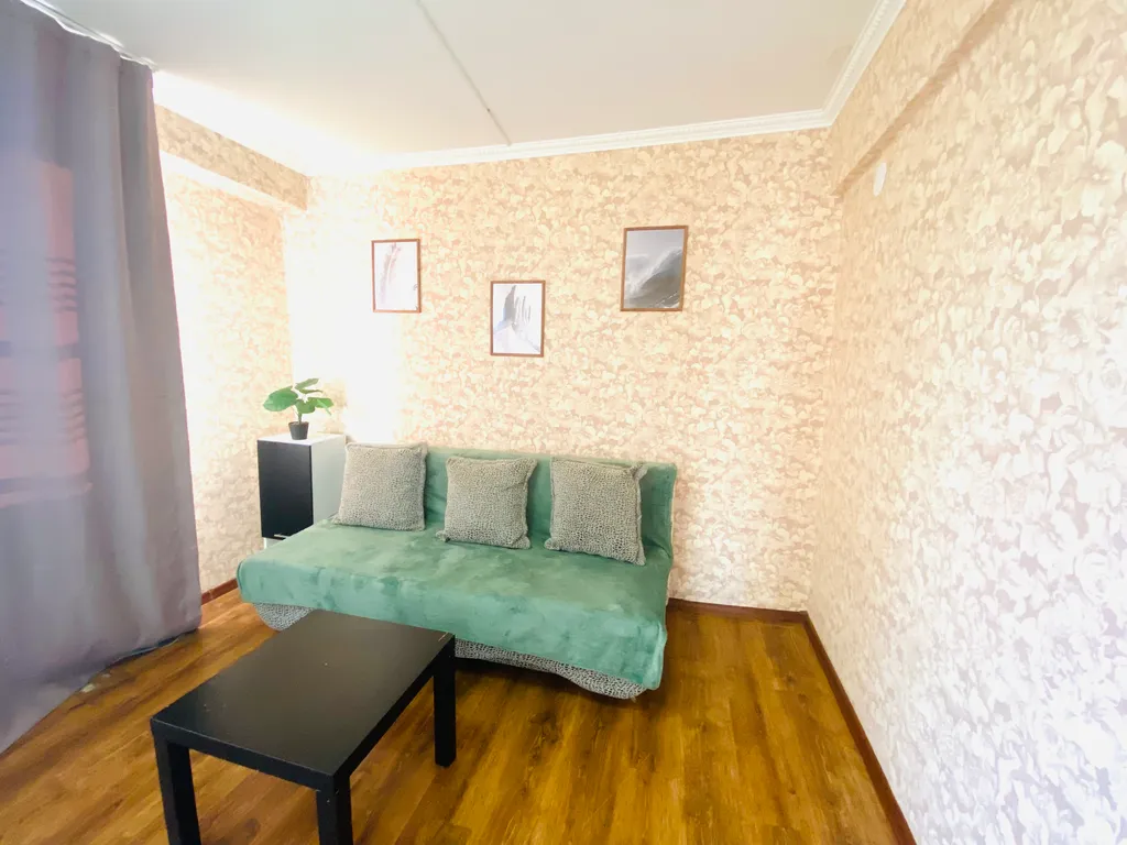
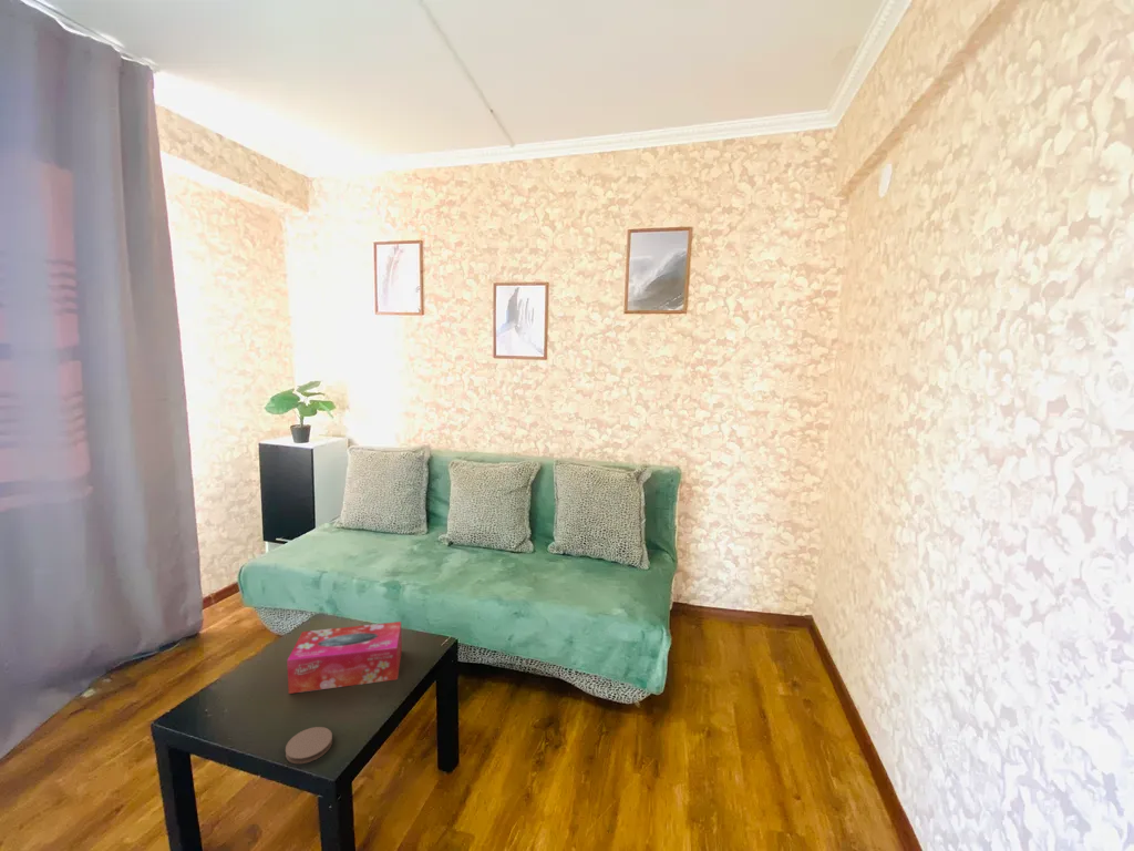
+ coaster [285,726,333,765]
+ tissue box [286,621,403,695]
